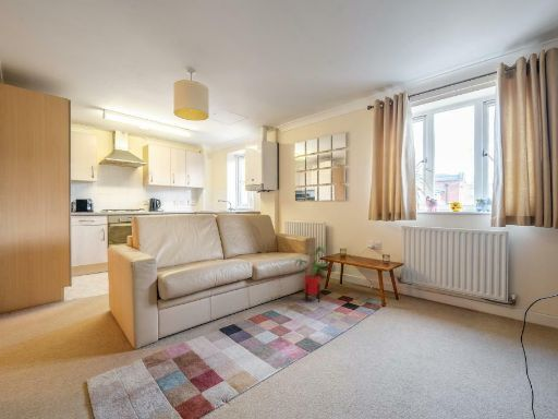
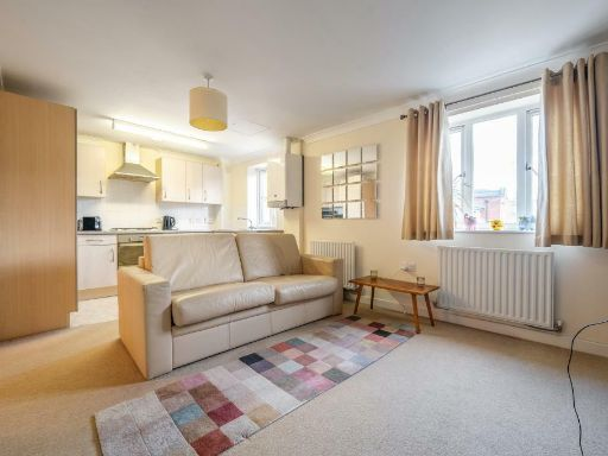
- house plant [294,246,329,303]
